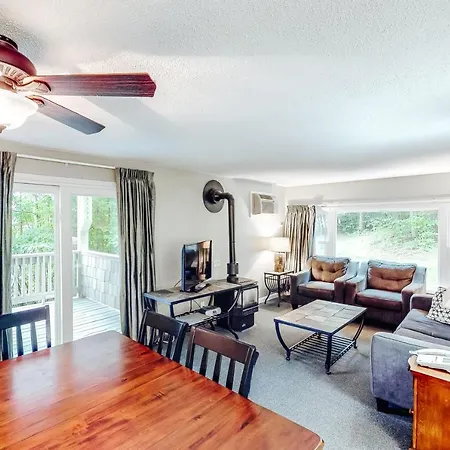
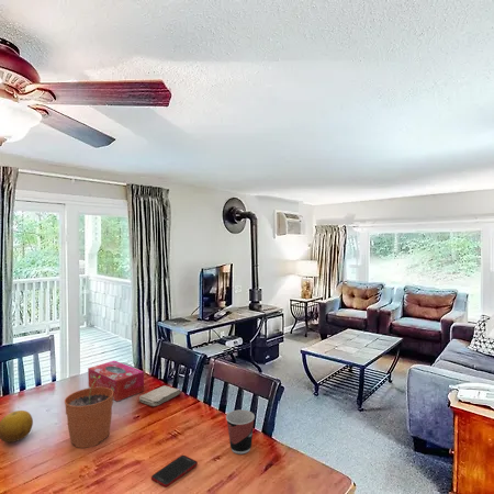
+ cup [225,408,256,454]
+ cell phone [150,454,199,489]
+ washcloth [138,384,182,407]
+ fruit [0,409,34,444]
+ plant pot [64,375,114,449]
+ tissue box [87,360,145,403]
